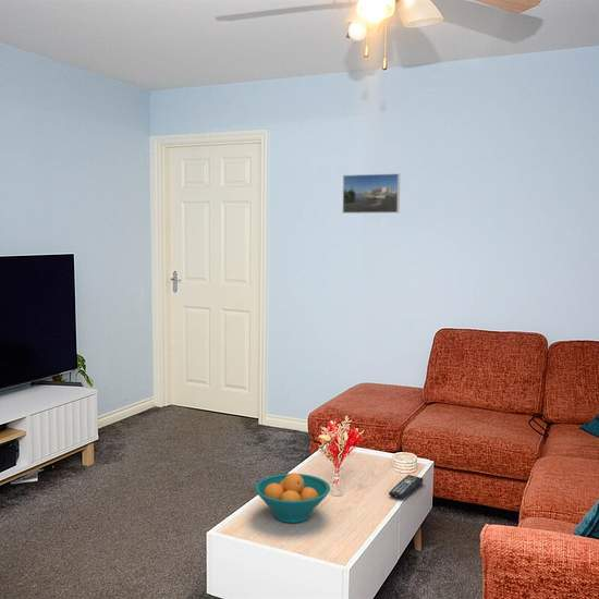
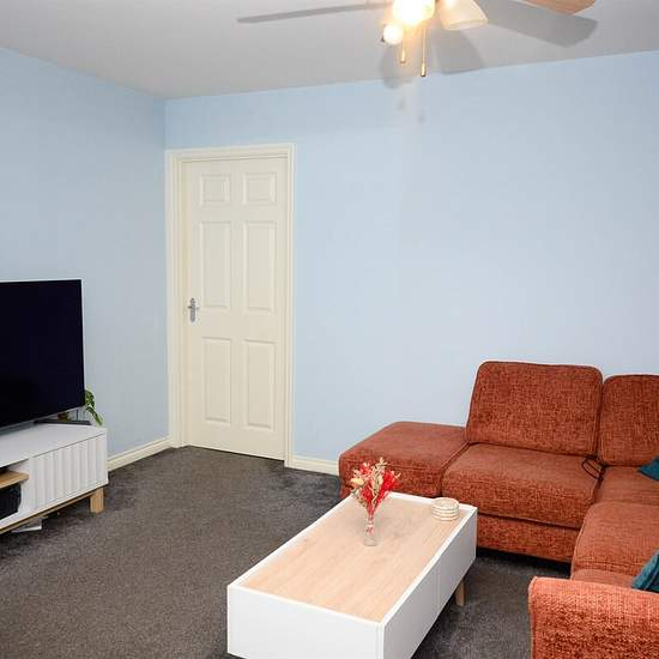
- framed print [341,172,401,215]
- remote control [388,474,425,500]
- fruit bowl [254,472,331,524]
